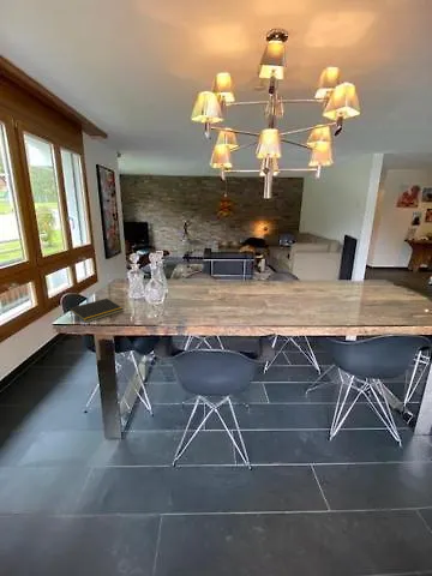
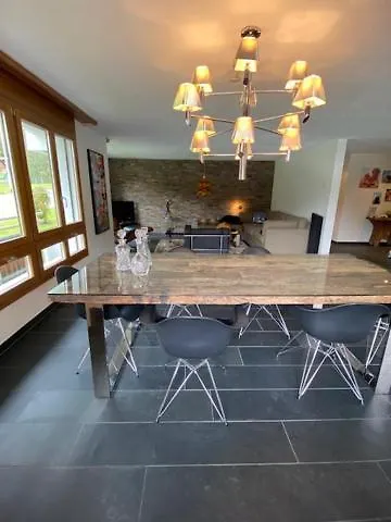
- notepad [68,298,125,324]
